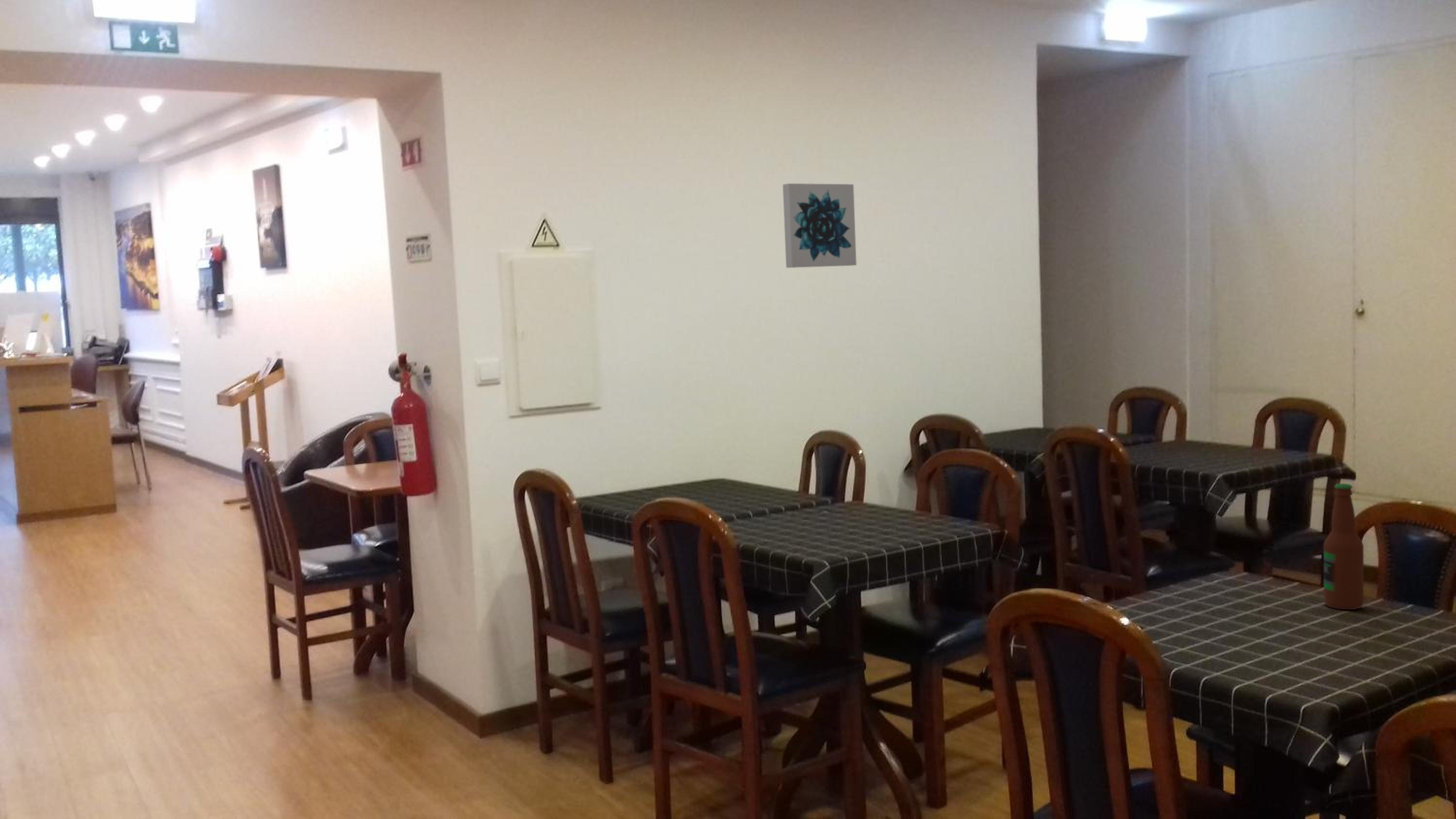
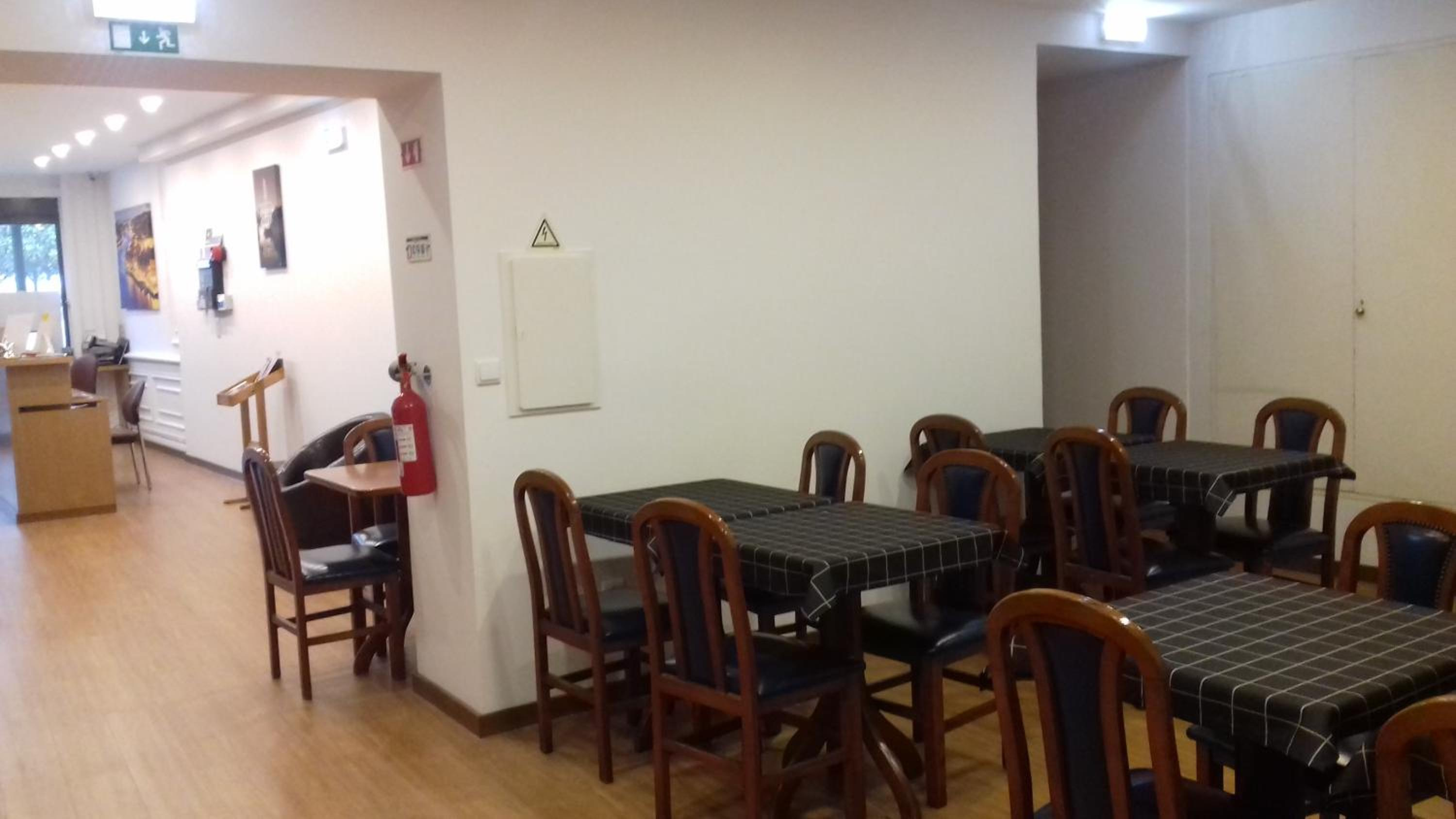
- bottle [1323,483,1364,610]
- wall art [782,183,857,268]
